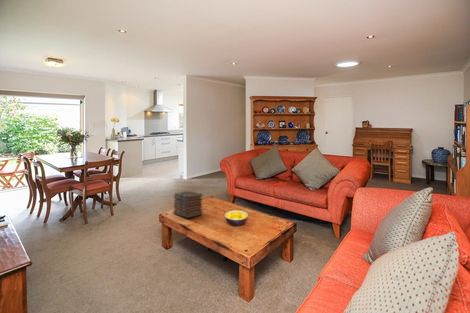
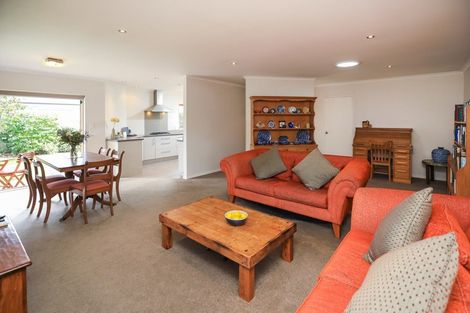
- book stack [172,190,204,219]
